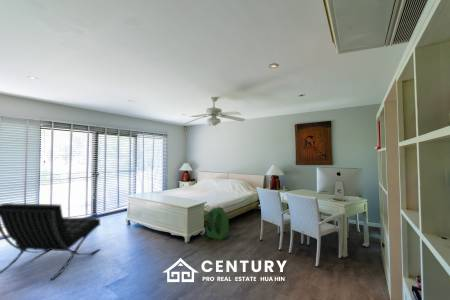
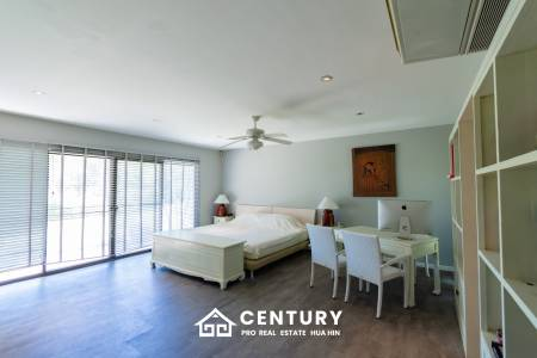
- backpack [204,206,230,241]
- lounge chair [0,202,102,281]
